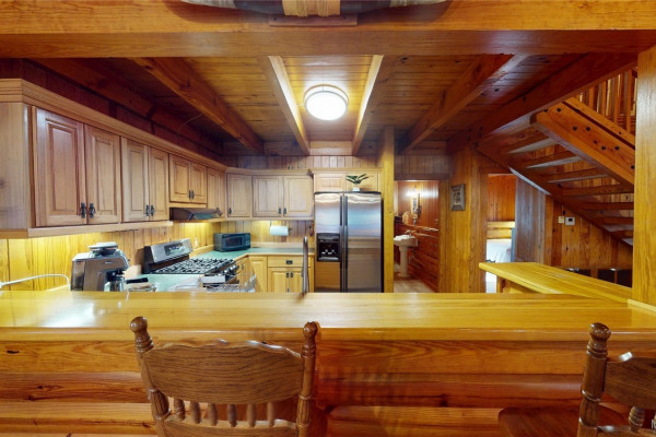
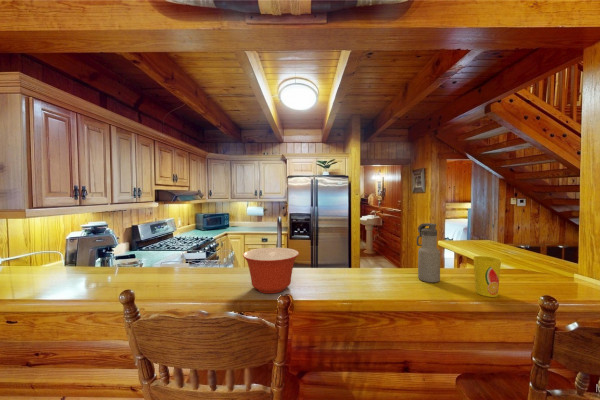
+ cup [472,255,502,298]
+ mixing bowl [242,246,300,294]
+ water bottle [416,222,441,284]
